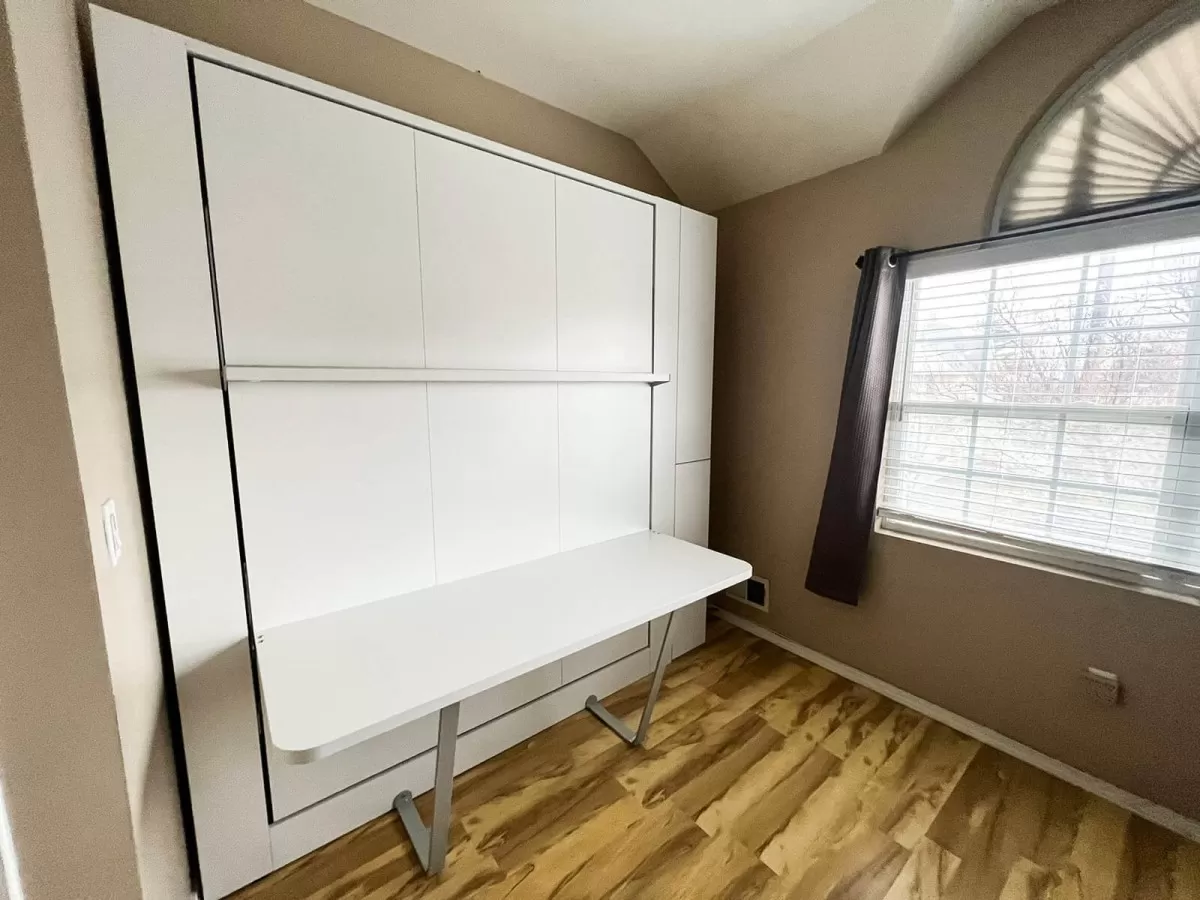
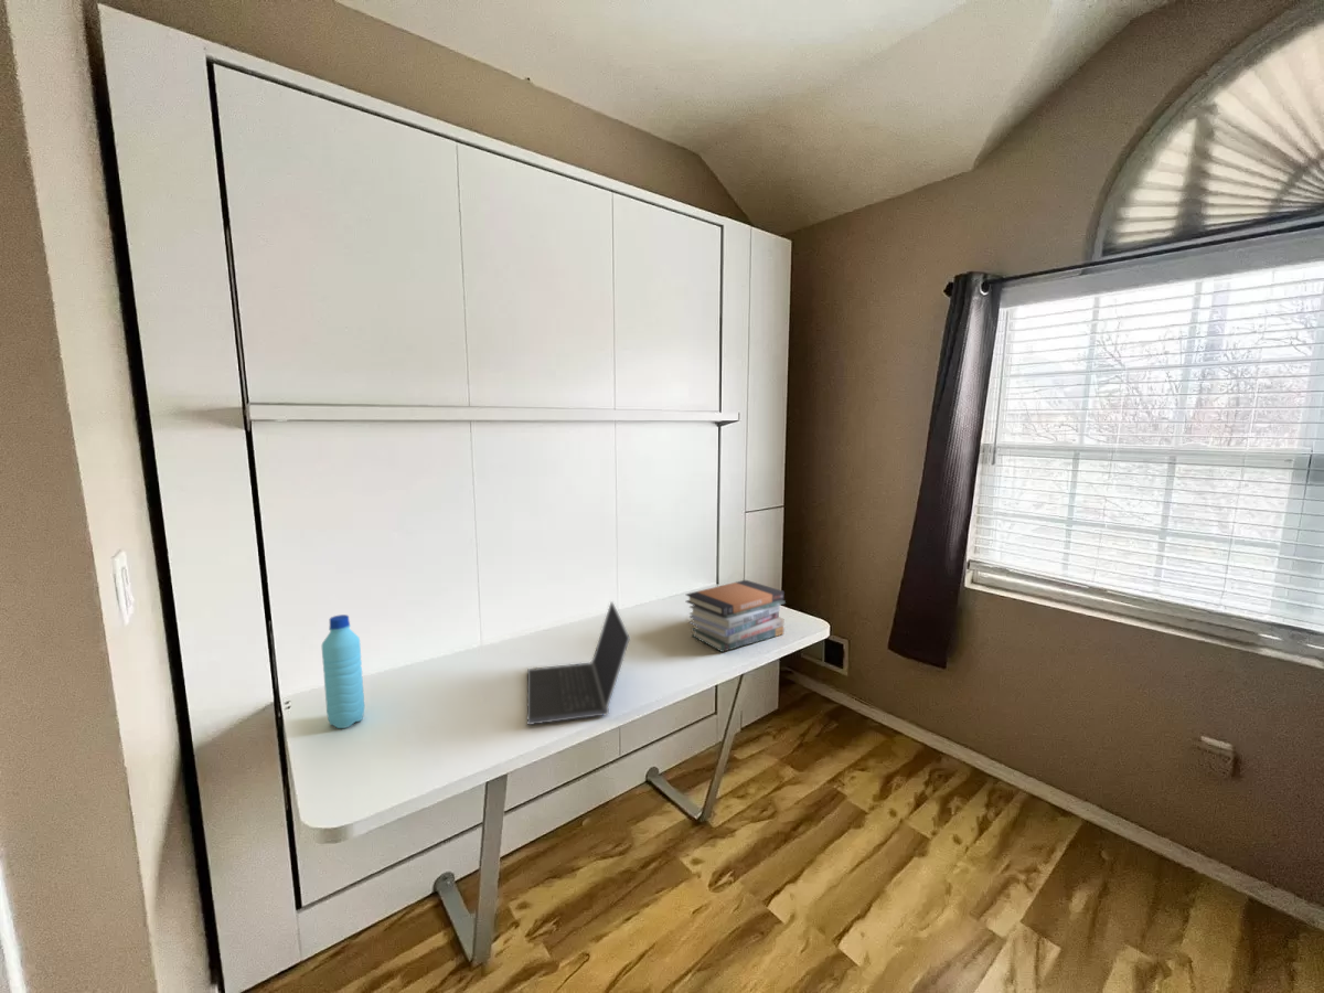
+ water bottle [321,613,365,729]
+ book stack [685,579,787,653]
+ laptop computer [526,600,631,726]
